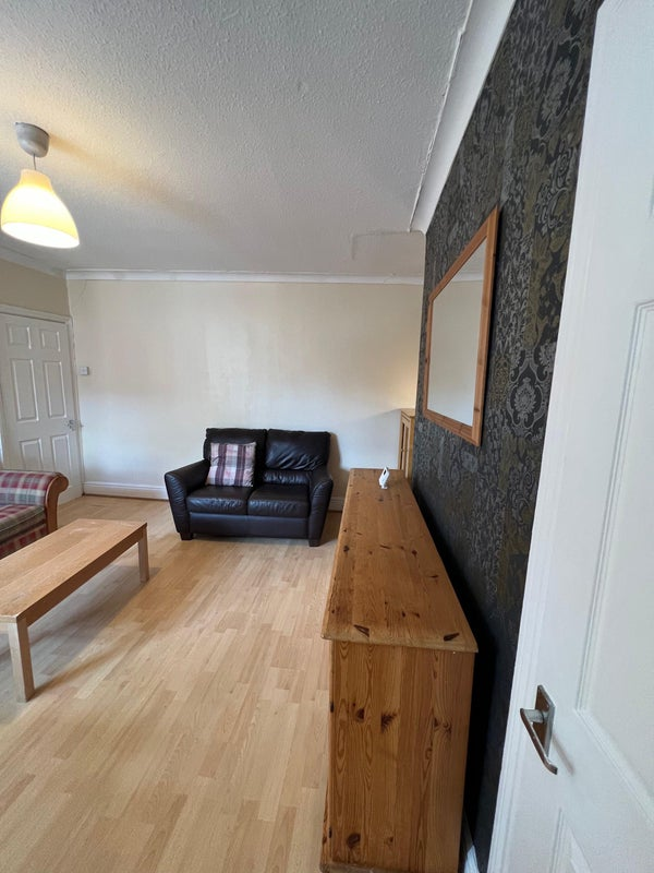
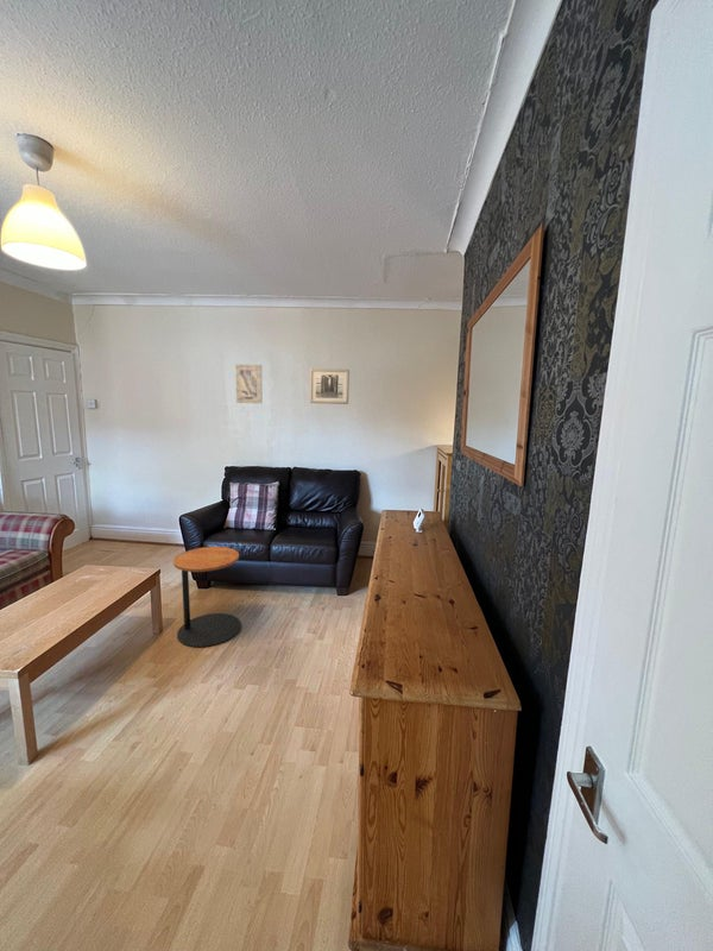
+ wall art [234,363,264,404]
+ side table [172,546,241,649]
+ wall art [309,367,351,405]
